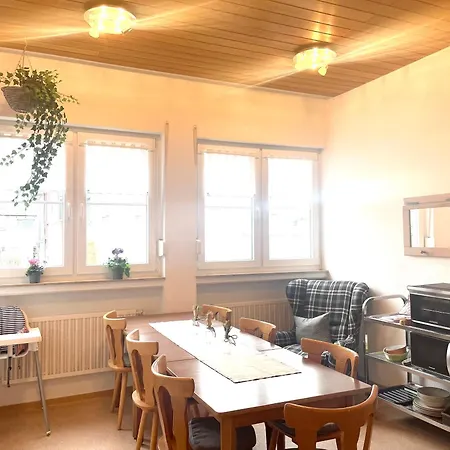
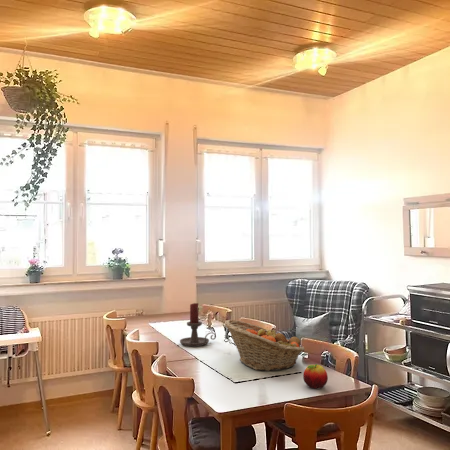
+ candle holder [179,302,217,347]
+ fruit [302,363,329,390]
+ fruit basket [224,319,305,372]
